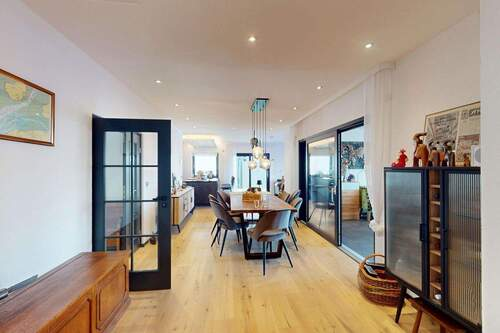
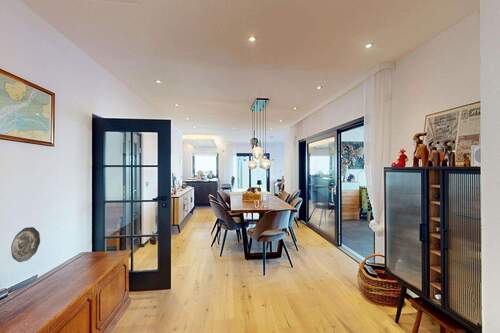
+ decorative plate [10,226,41,263]
